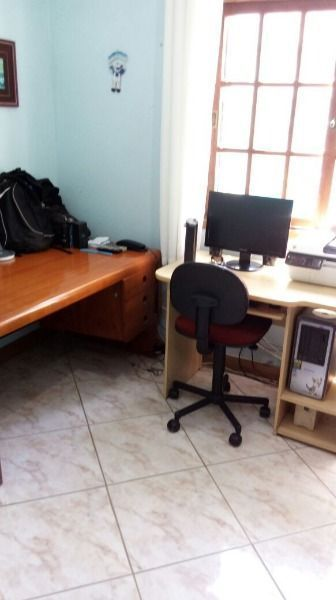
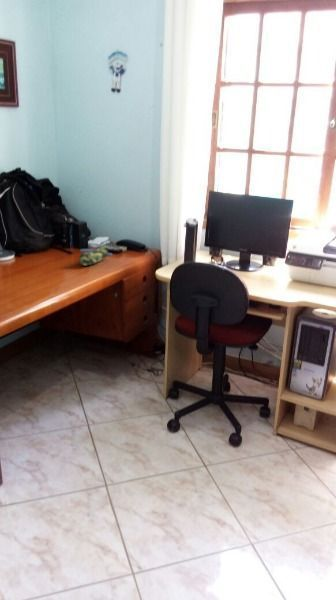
+ pencil case [78,245,109,267]
